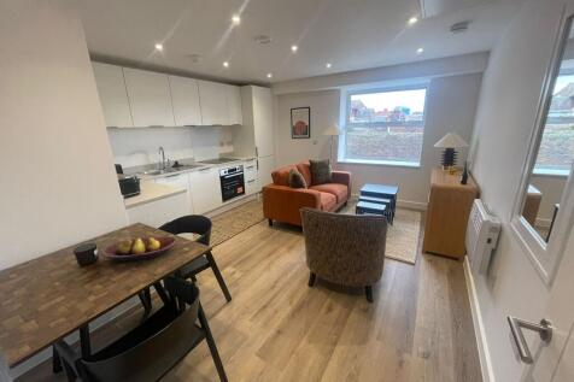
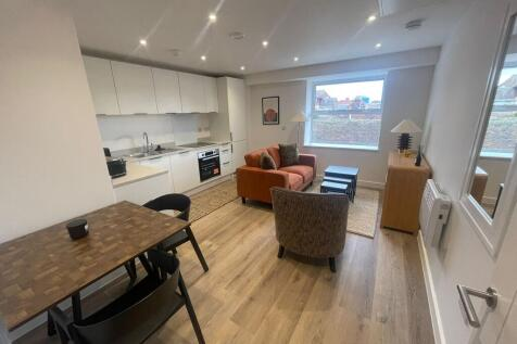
- fruit bowl [101,236,177,263]
